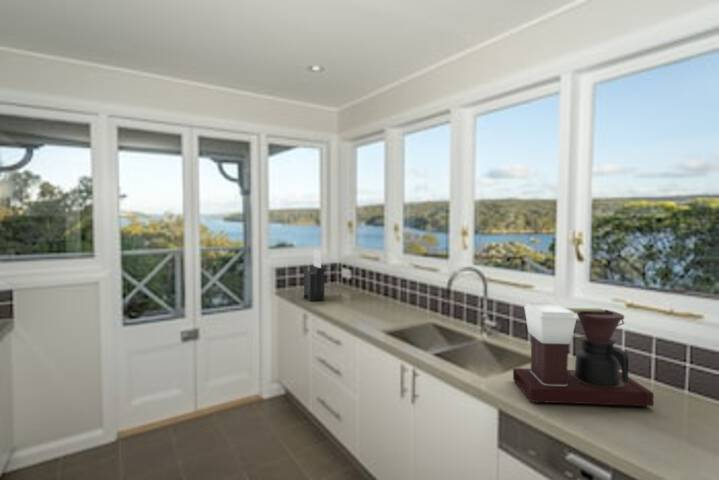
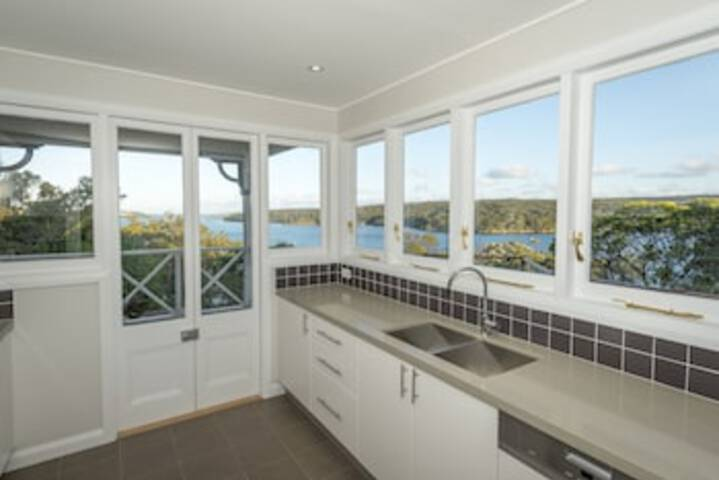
- knife block [303,249,325,302]
- coffee maker [512,302,655,409]
